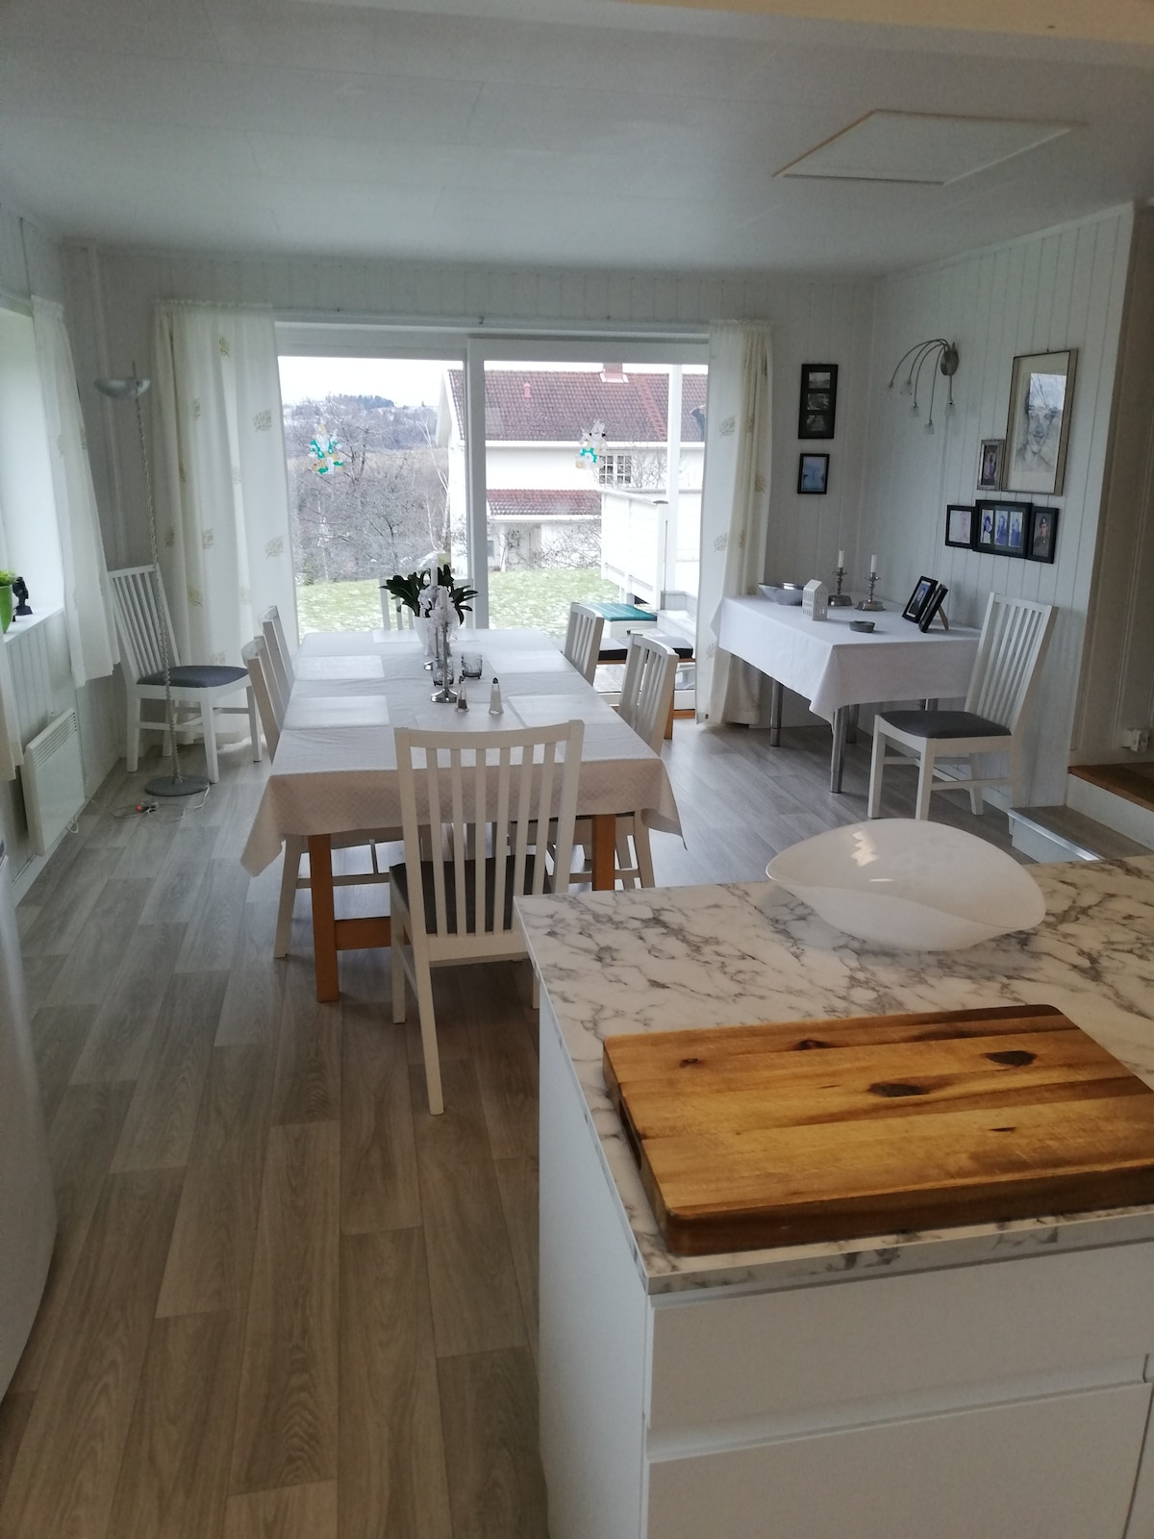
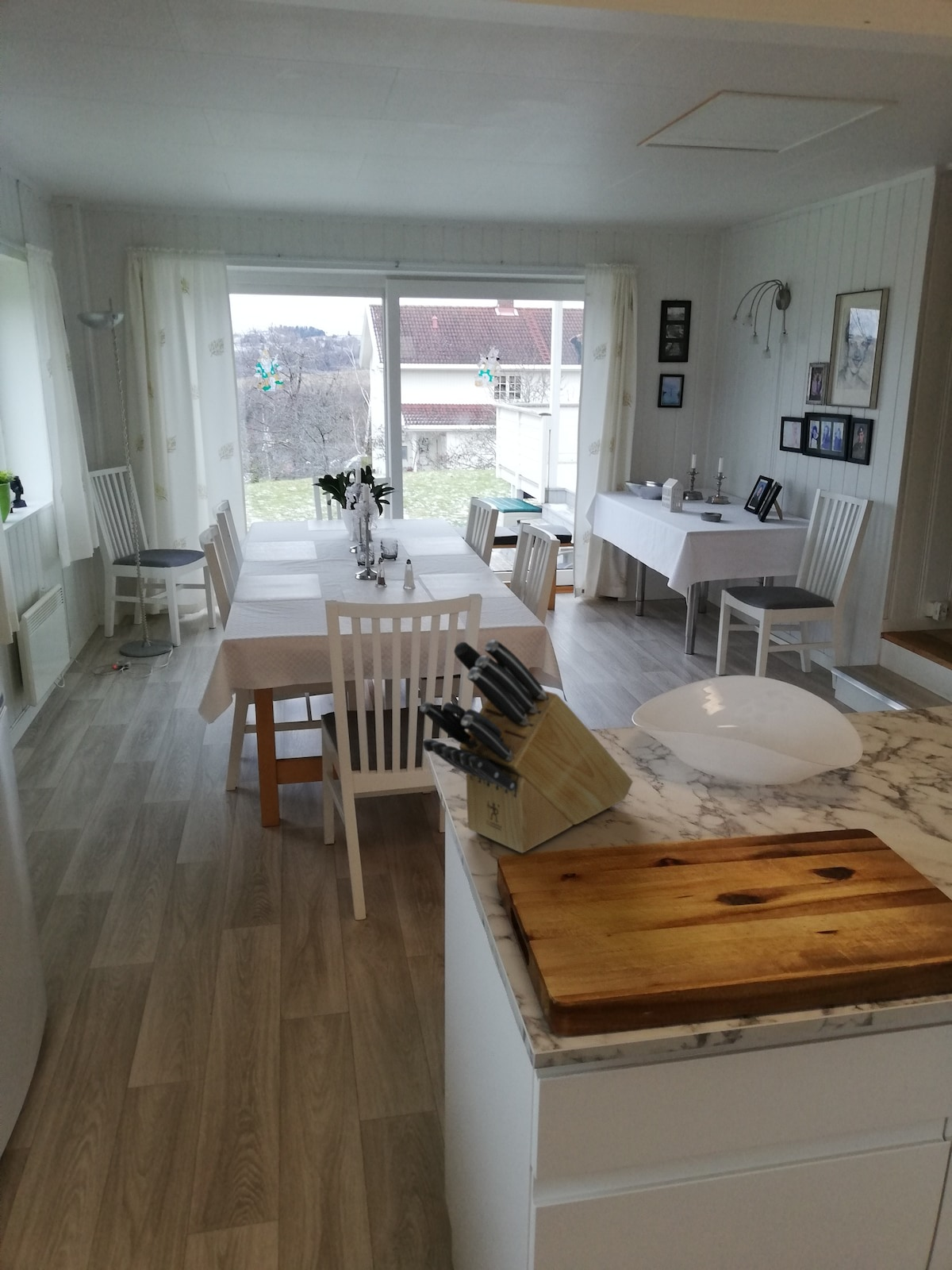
+ knife block [419,639,634,854]
